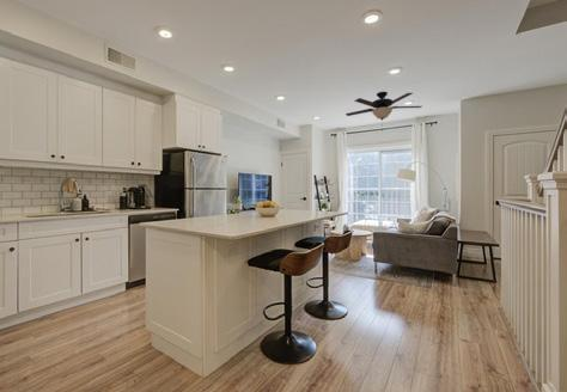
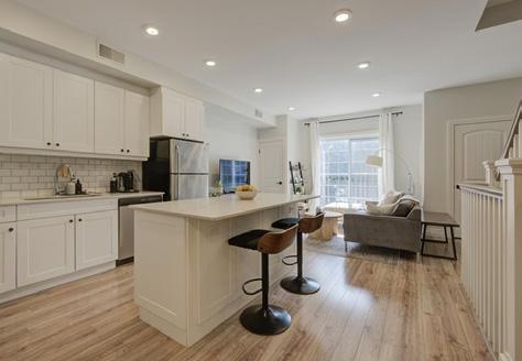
- ceiling fan [345,91,422,133]
